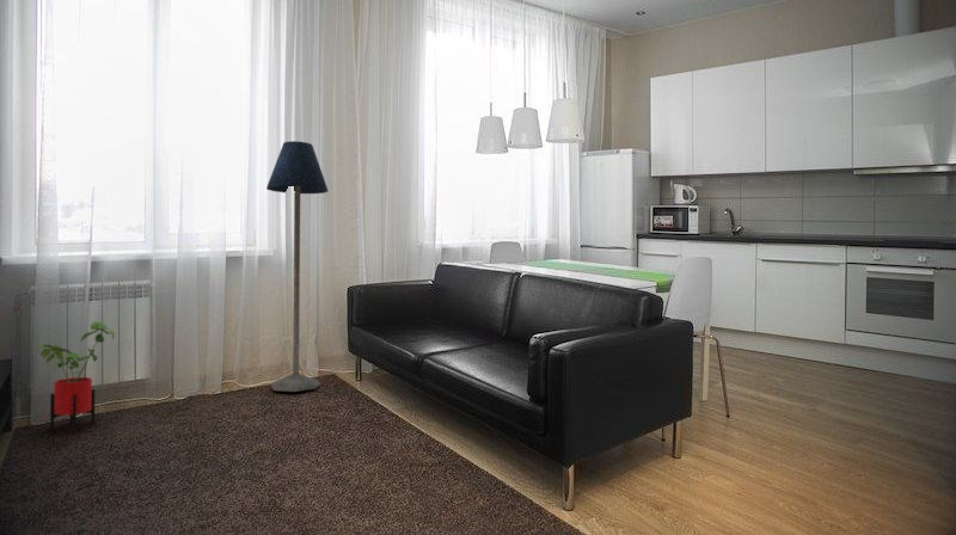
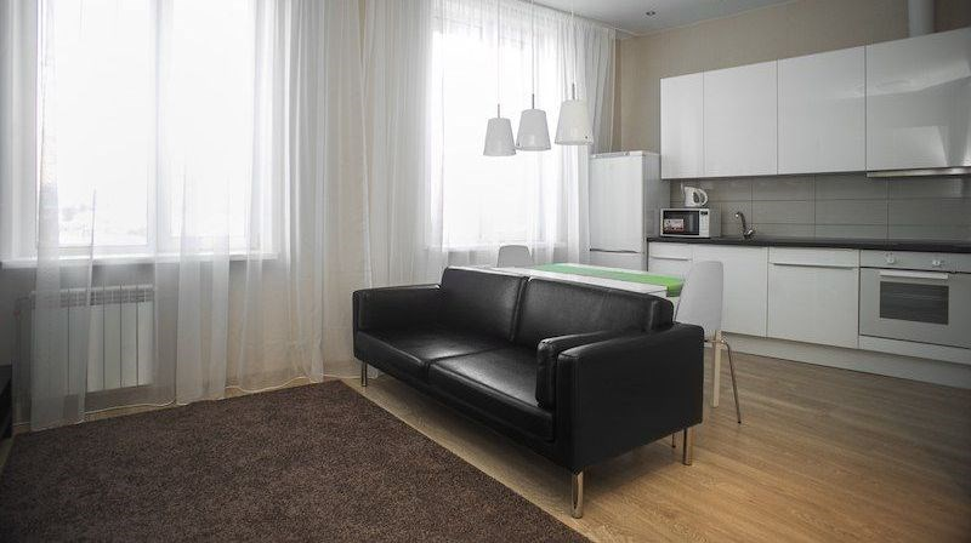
- floor lamp [265,140,330,393]
- house plant [36,320,116,432]
